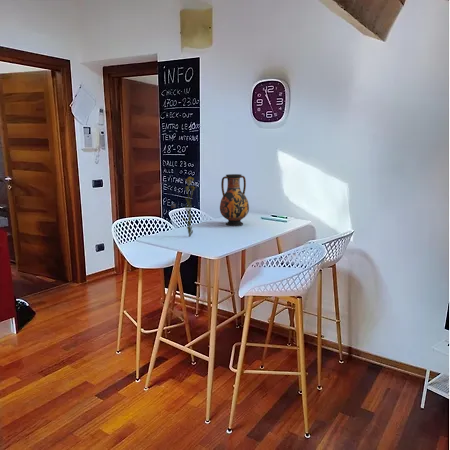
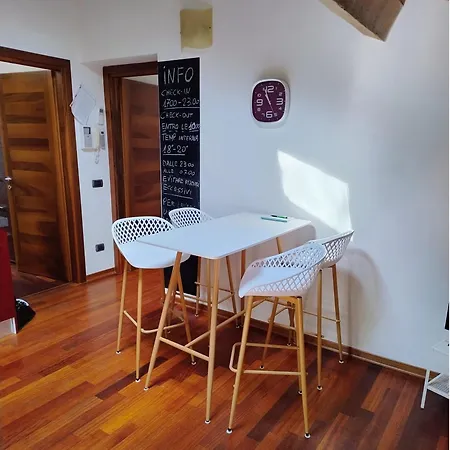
- flower [170,176,196,237]
- vase [219,173,250,227]
